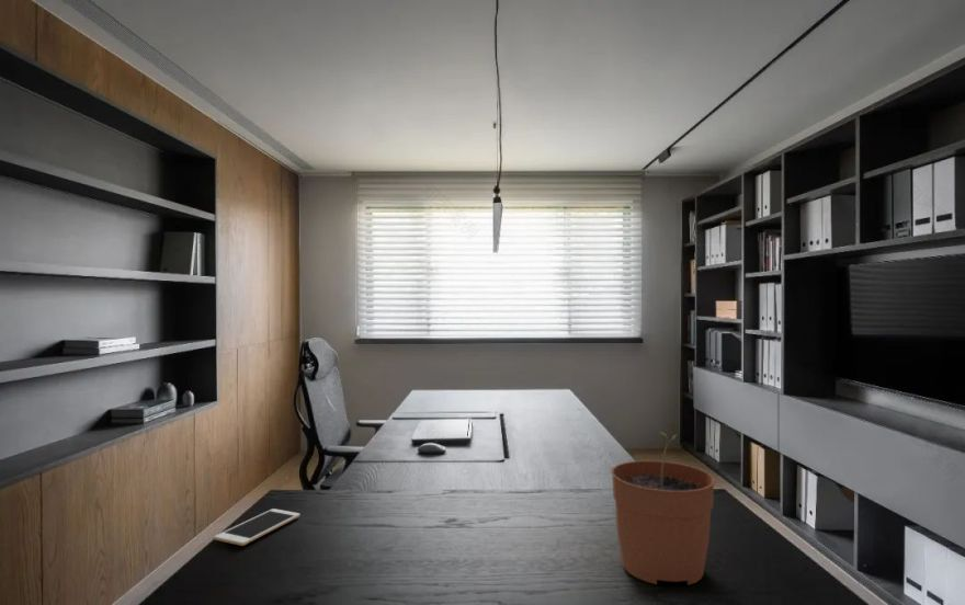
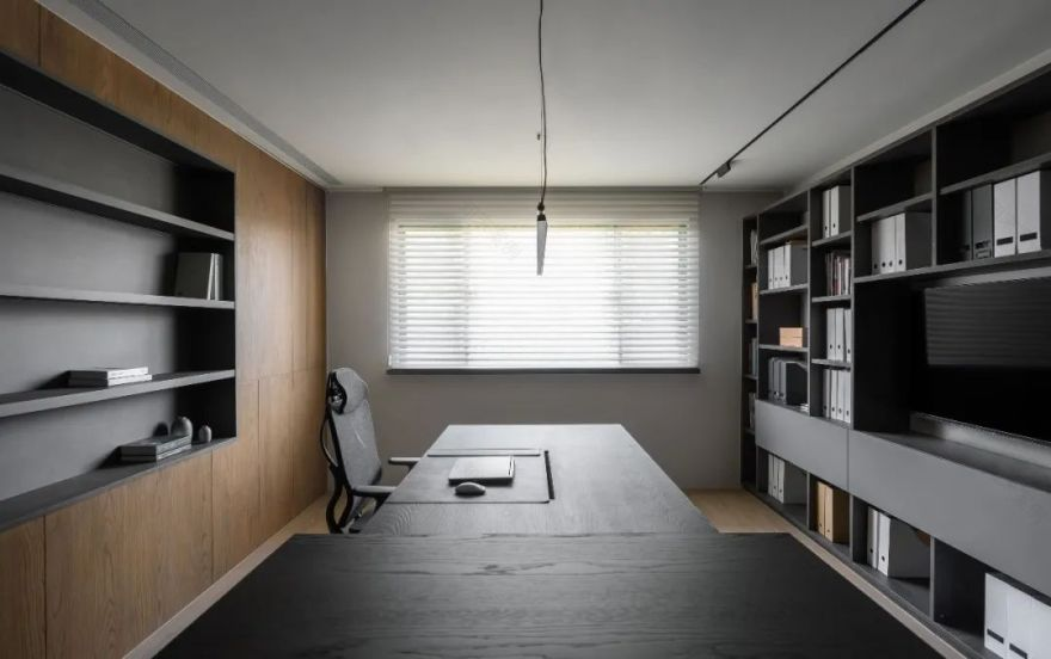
- cell phone [214,507,300,547]
- plant pot [610,431,716,586]
